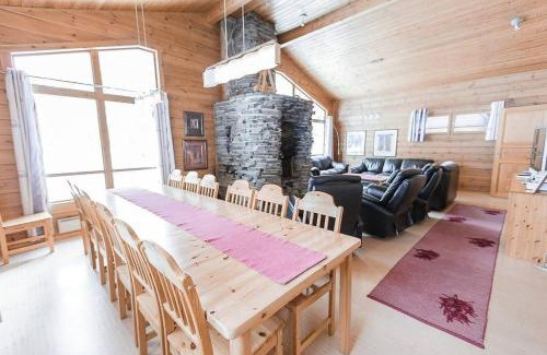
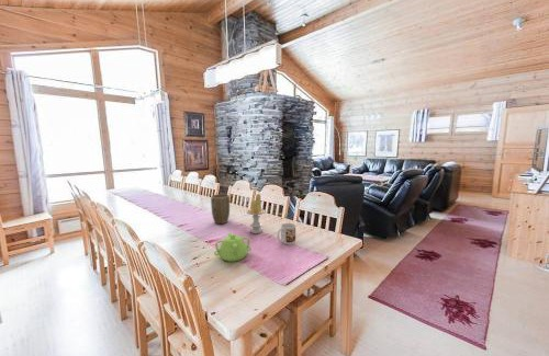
+ candle [245,193,267,234]
+ teapot [213,232,253,263]
+ plant pot [210,193,231,225]
+ mug [276,222,296,245]
